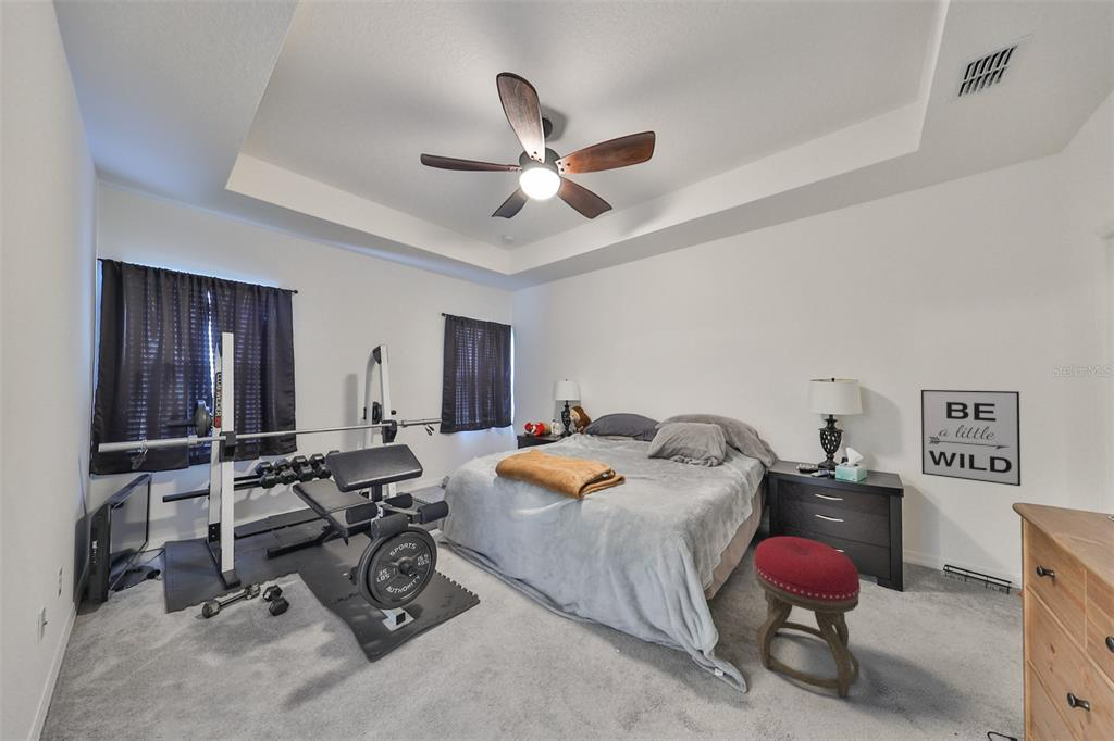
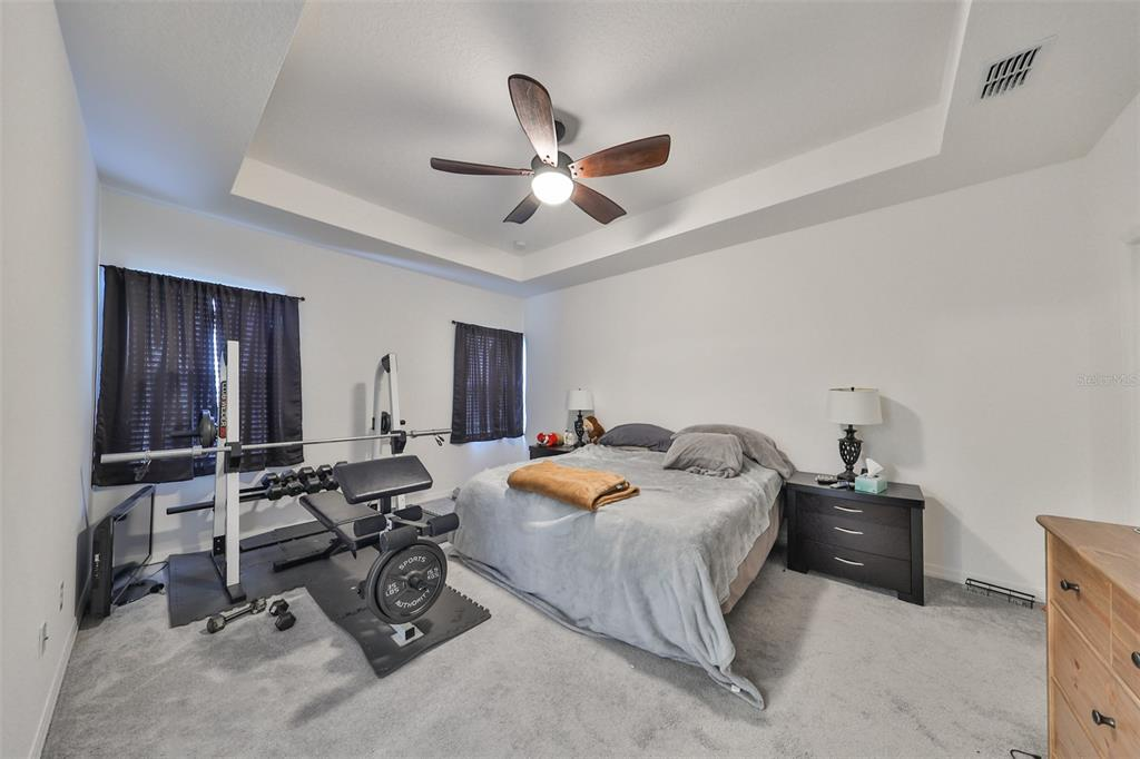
- stool [753,536,862,699]
- wall art [920,389,1022,487]
